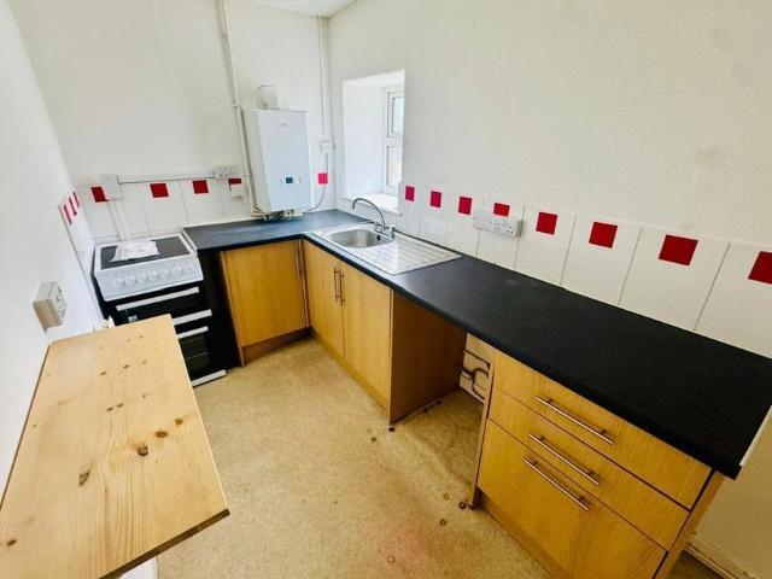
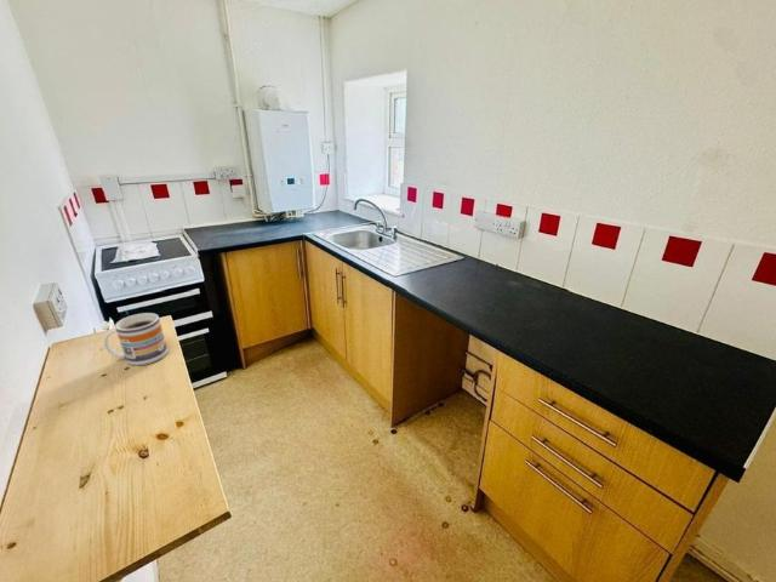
+ mug [103,312,169,366]
